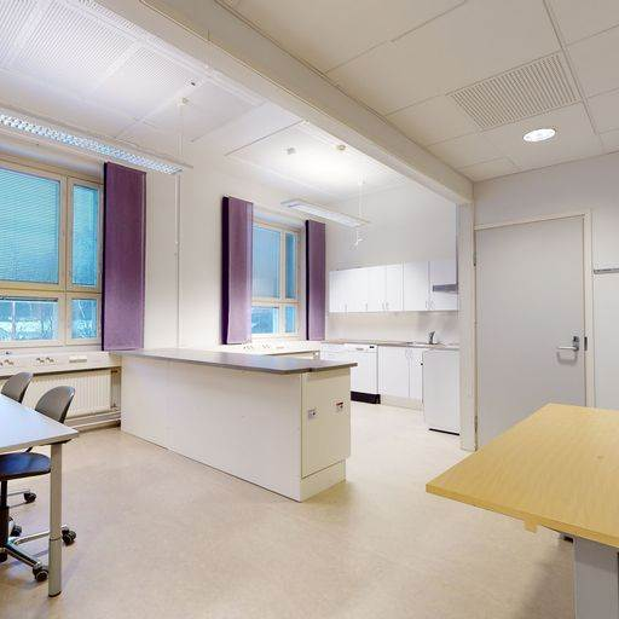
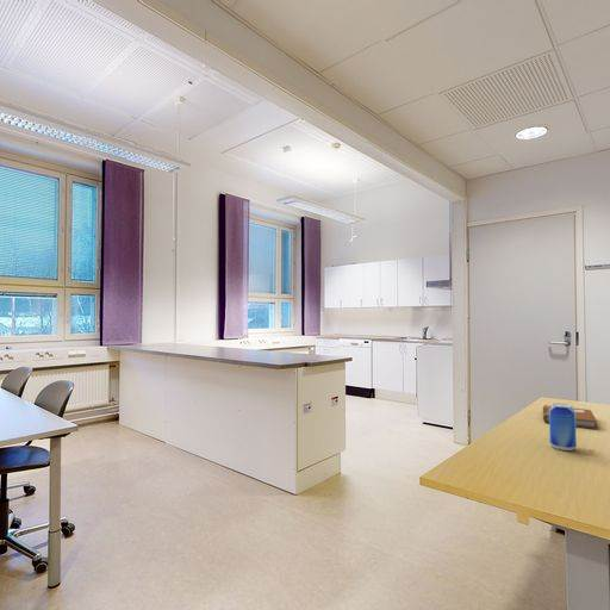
+ beer can [548,402,578,452]
+ notebook [542,404,598,430]
